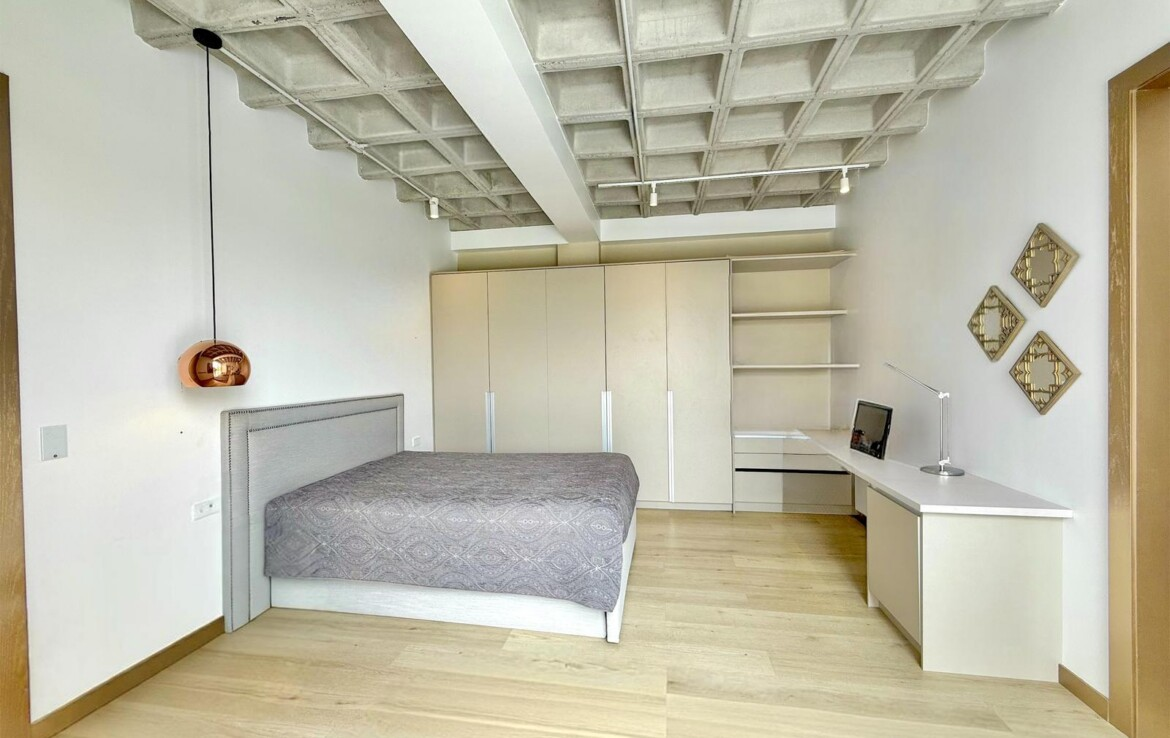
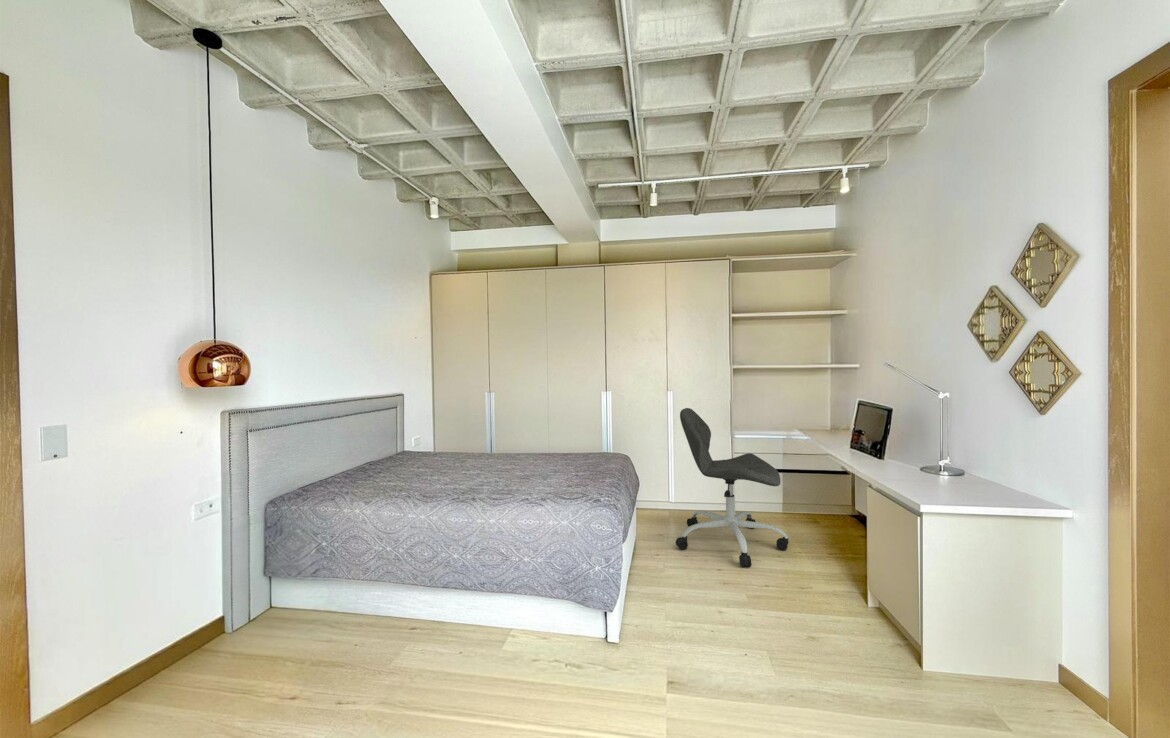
+ office chair [675,407,789,568]
